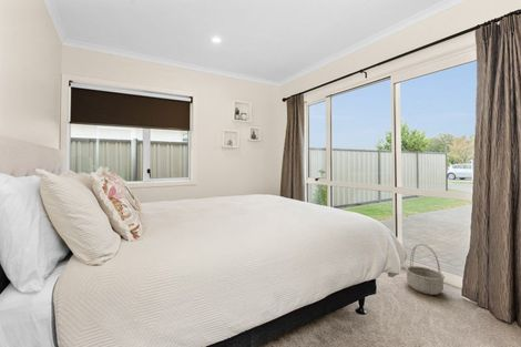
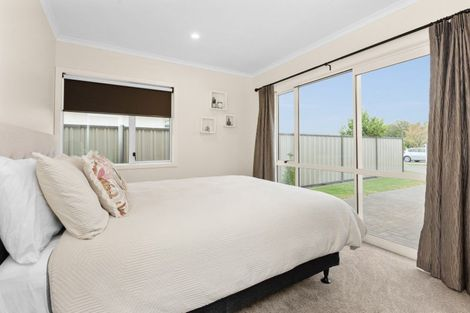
- basket [405,243,446,296]
